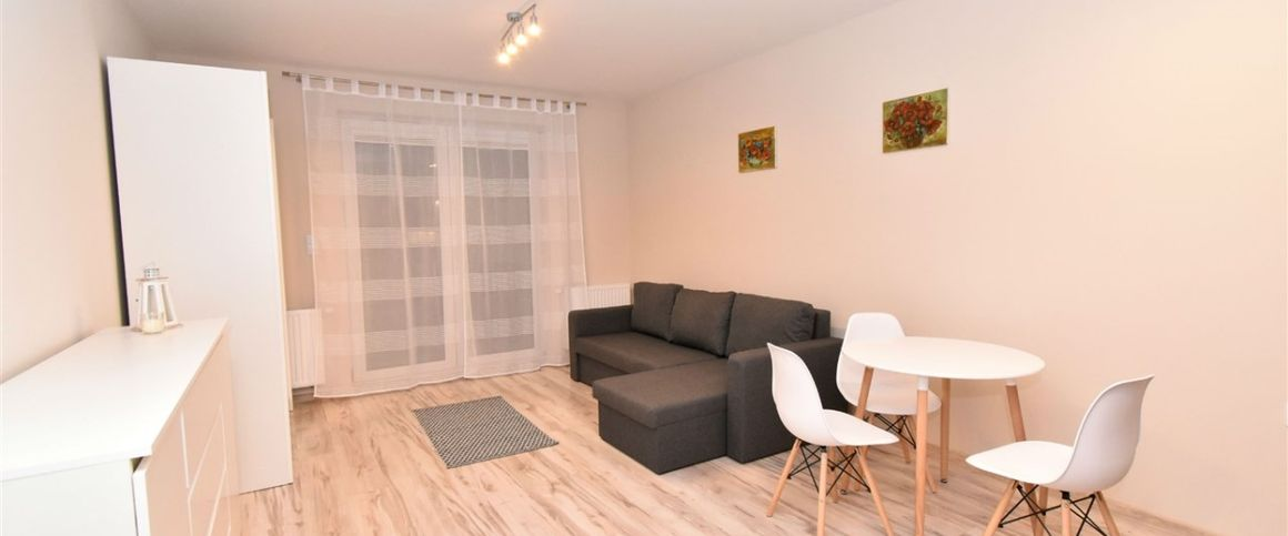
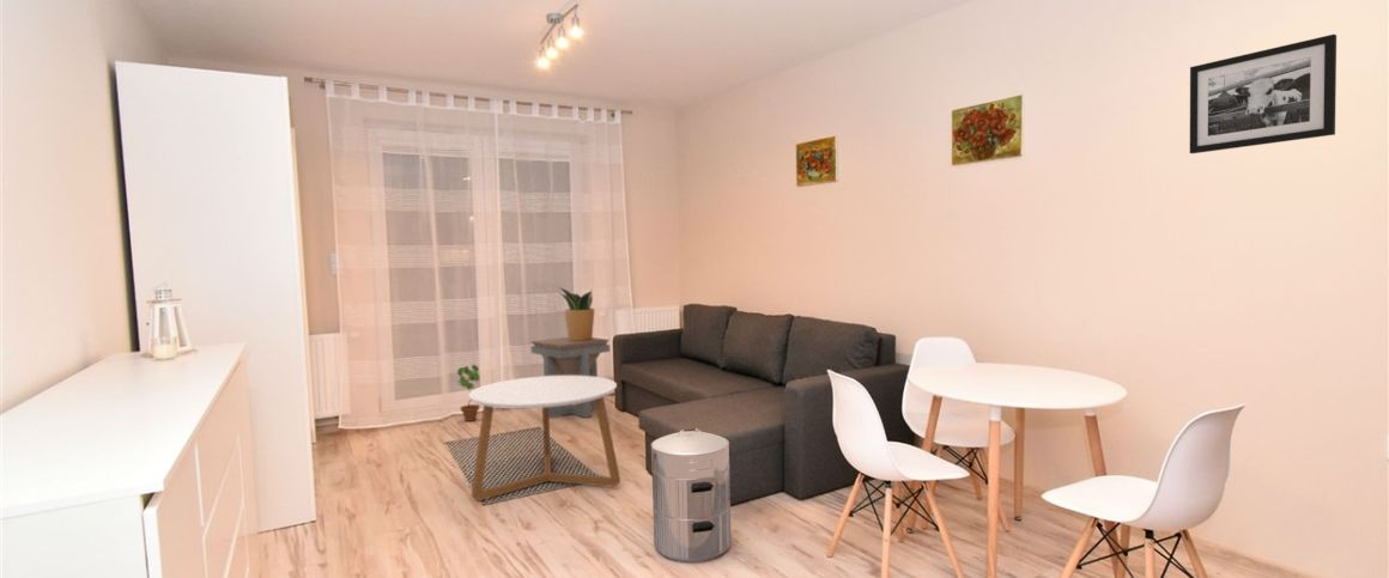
+ potted plant [557,286,595,341]
+ picture frame [1189,34,1338,154]
+ waste bin [650,427,732,562]
+ potted plant [456,364,481,422]
+ side table [529,336,611,419]
+ coffee table [467,376,621,501]
